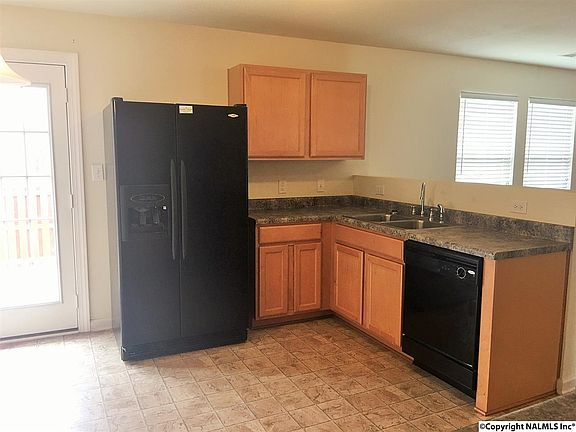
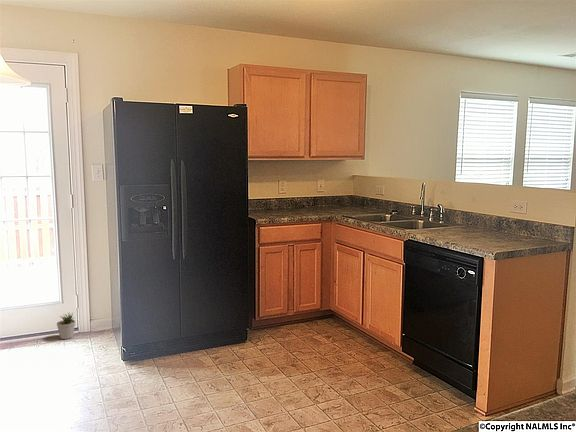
+ potted plant [56,311,76,340]
